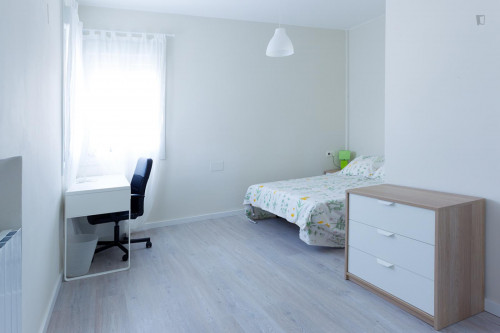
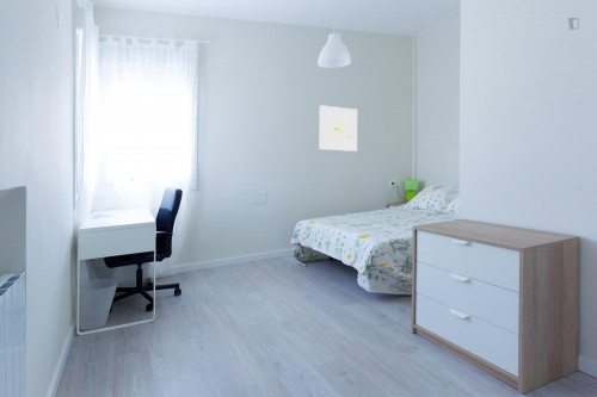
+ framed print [319,104,358,153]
